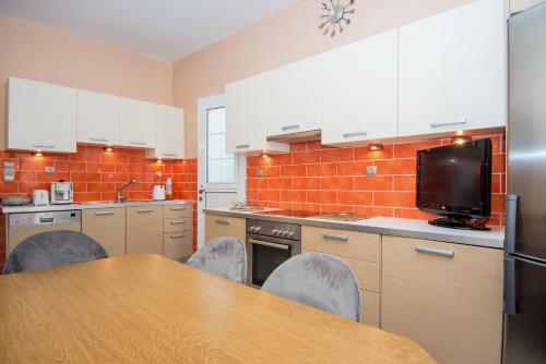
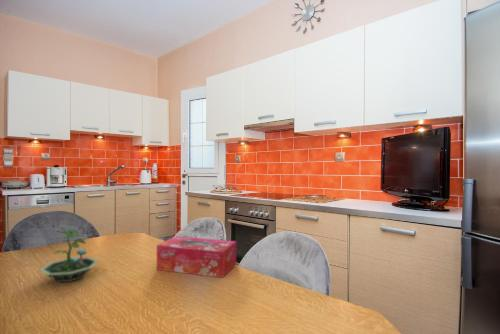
+ tissue box [156,235,237,279]
+ terrarium [38,227,100,283]
